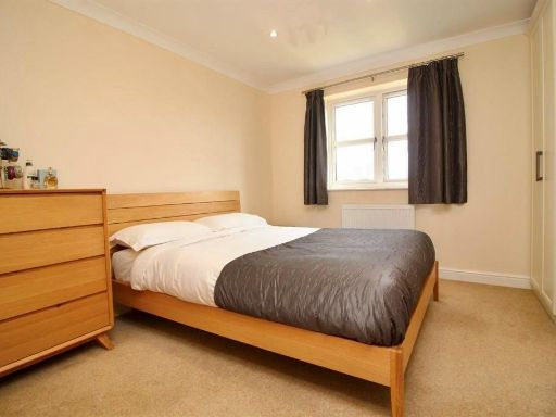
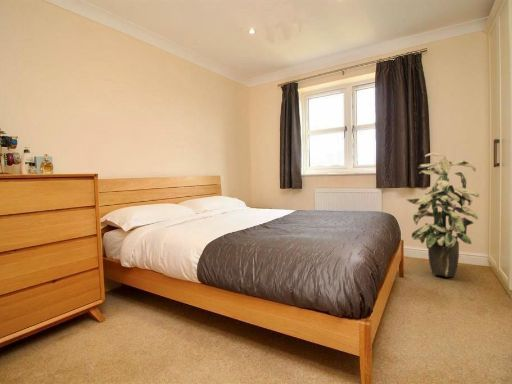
+ indoor plant [406,152,480,278]
